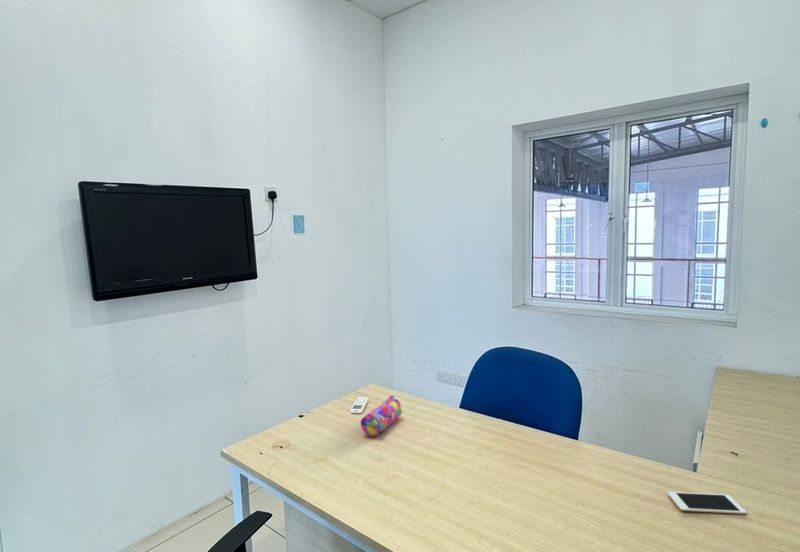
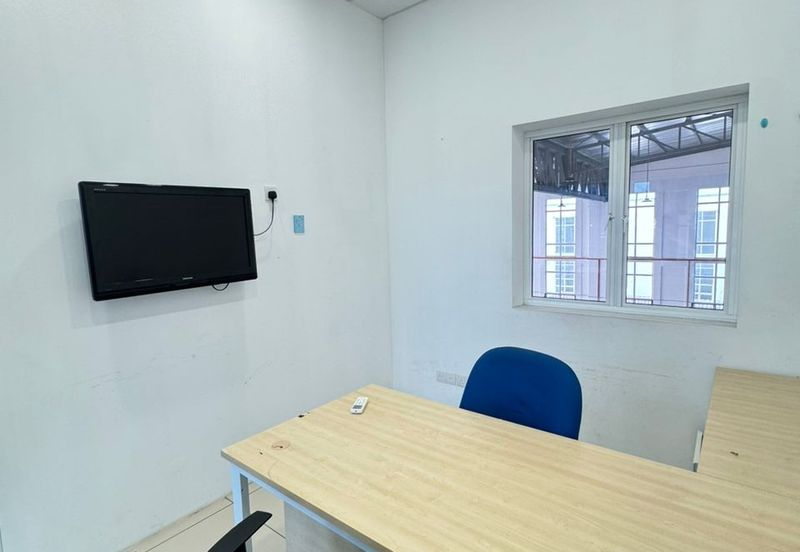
- cell phone [667,491,748,515]
- pencil case [360,395,403,437]
